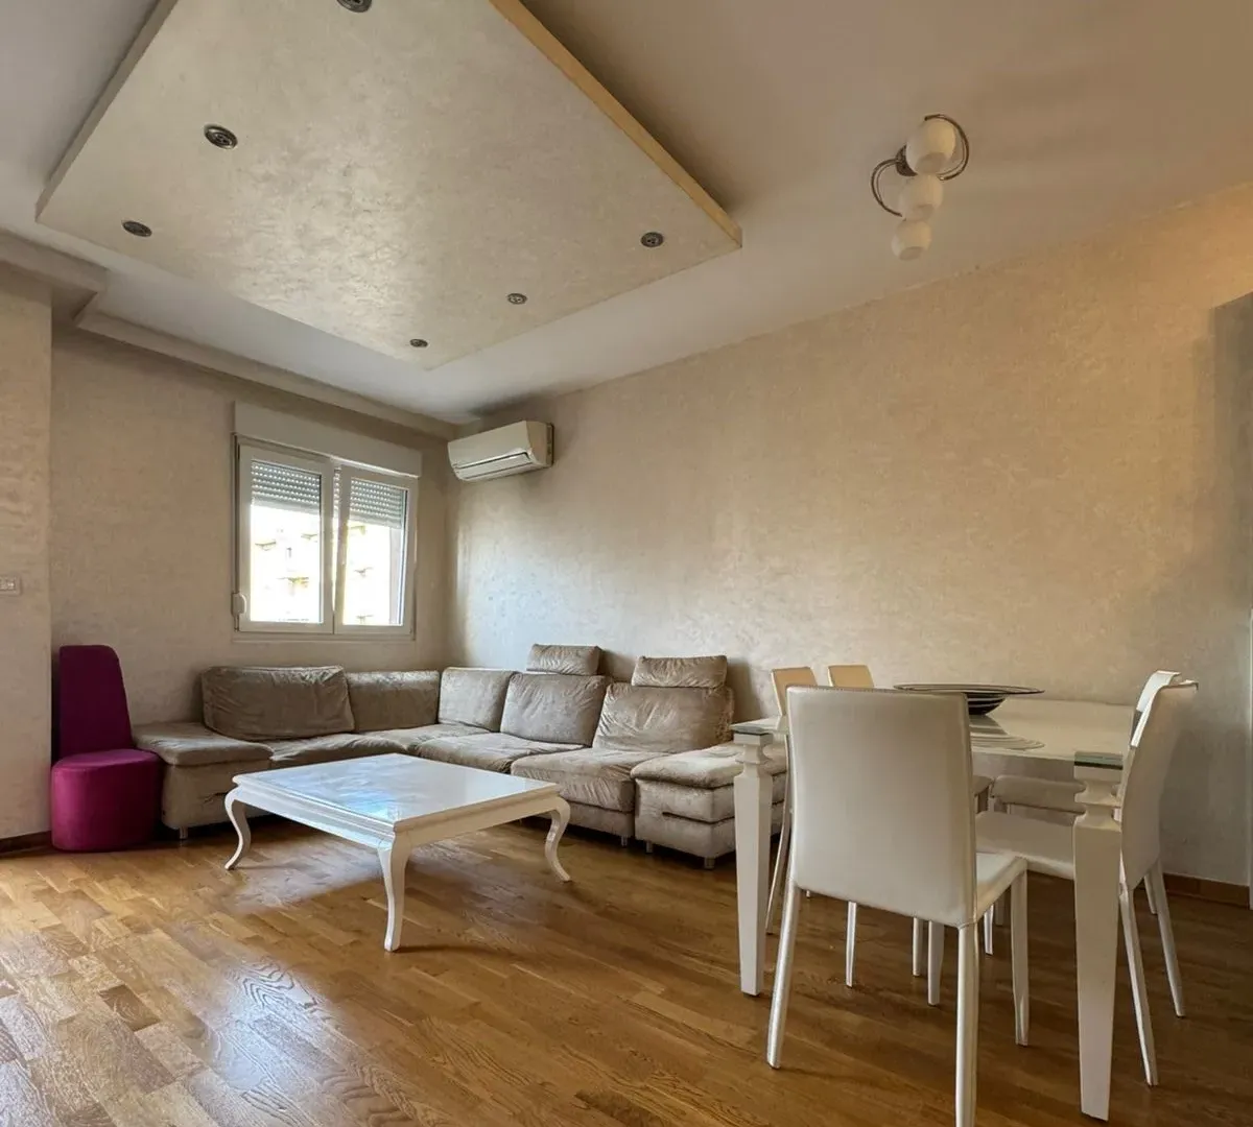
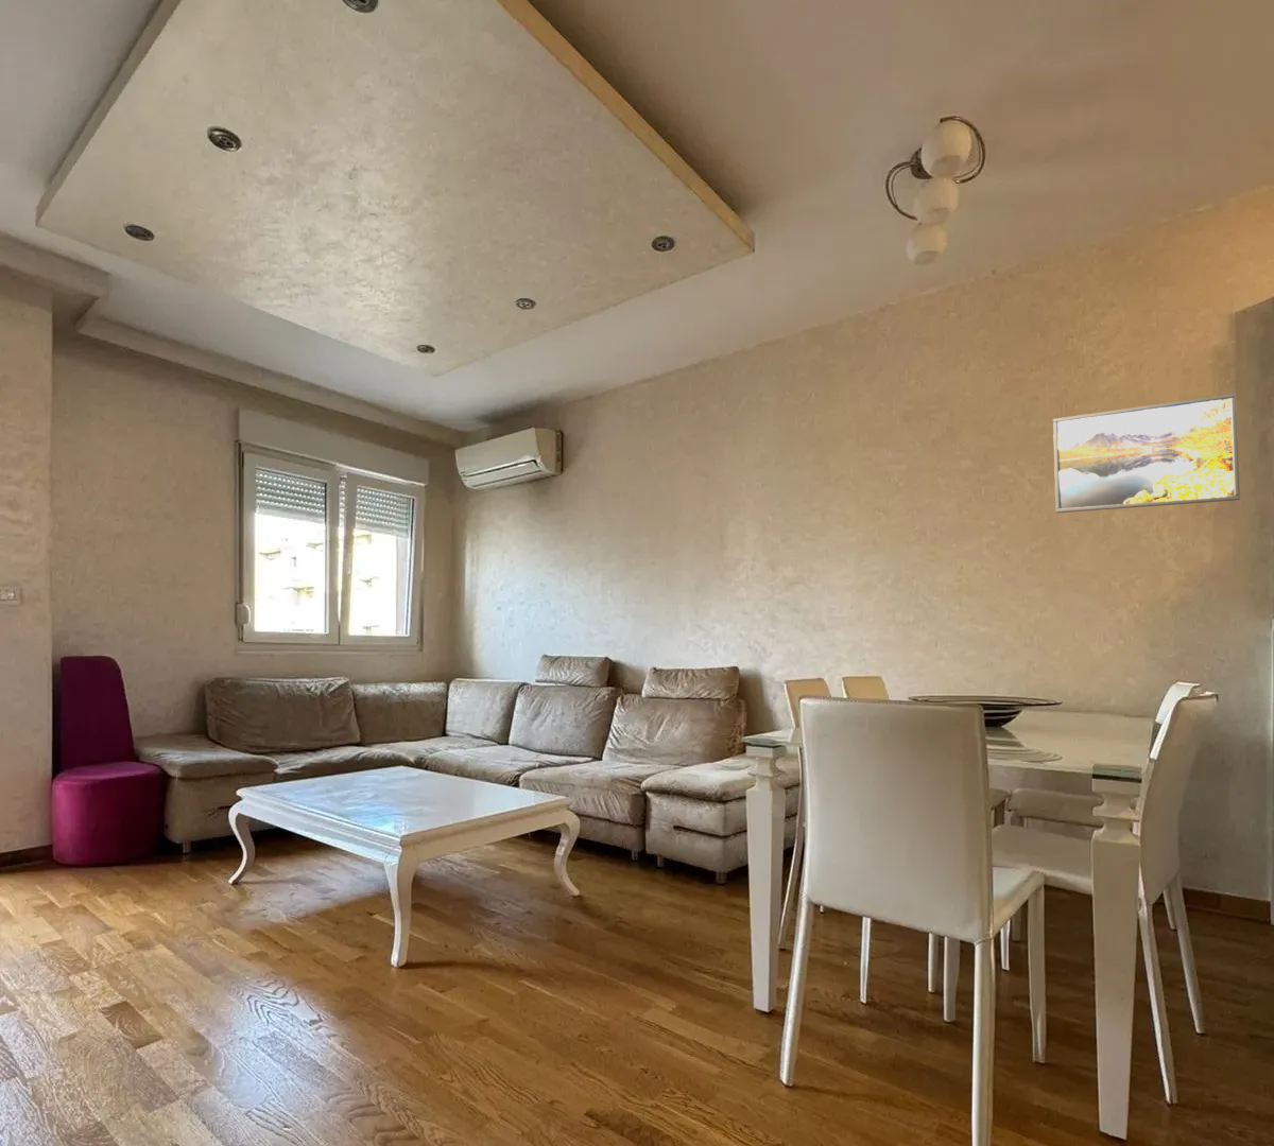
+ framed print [1053,393,1241,513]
